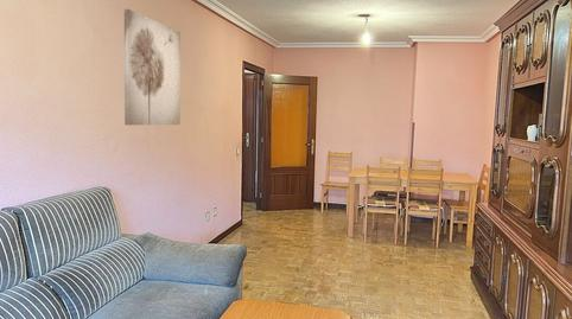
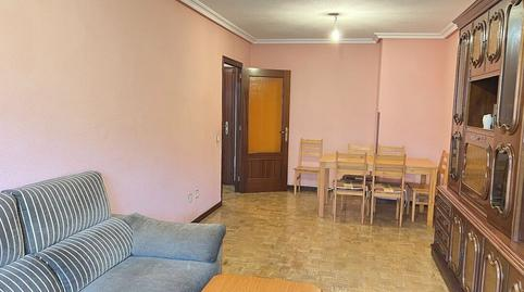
- wall art [123,8,182,126]
